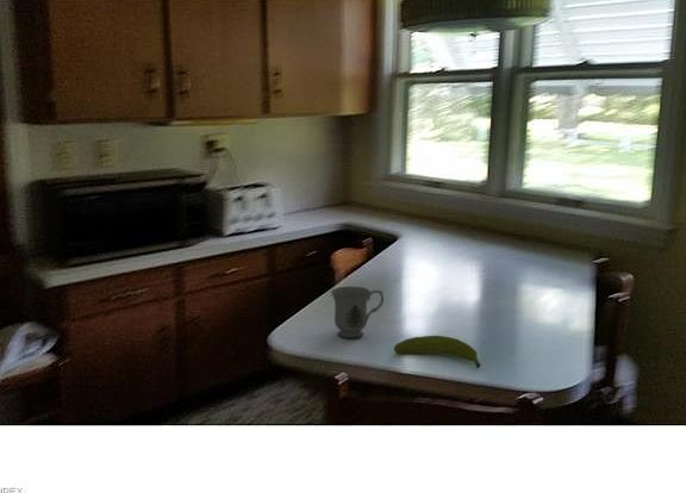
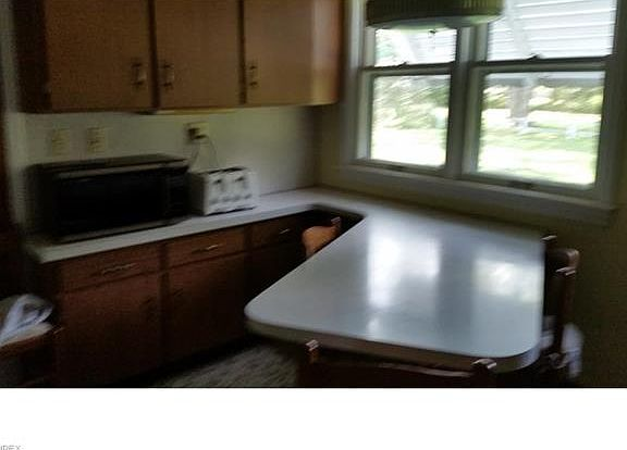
- mug [330,285,385,339]
- fruit [393,335,481,369]
